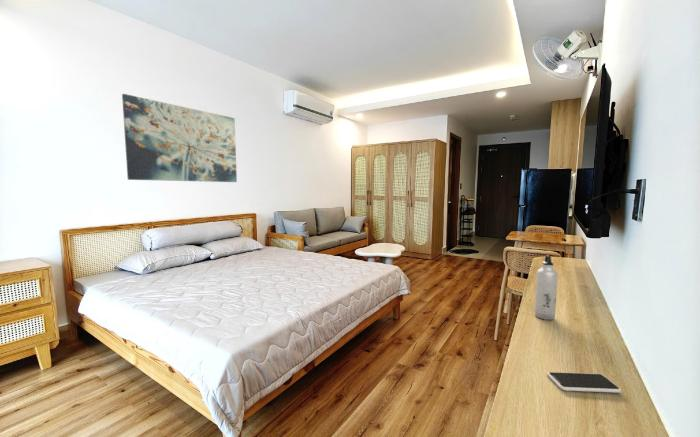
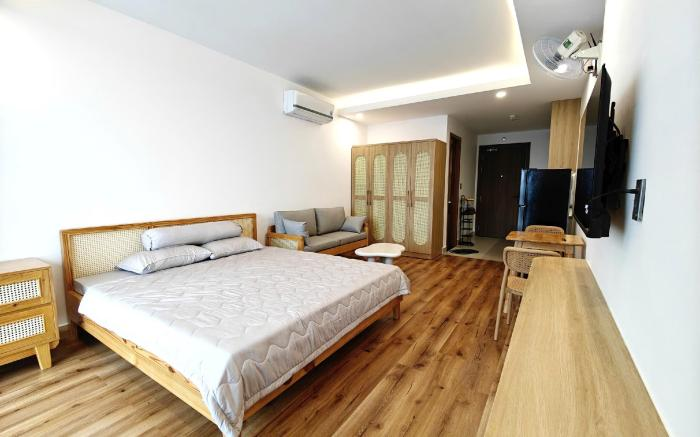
- smartphone [546,371,622,394]
- water bottle [534,254,559,321]
- wall art [121,93,238,183]
